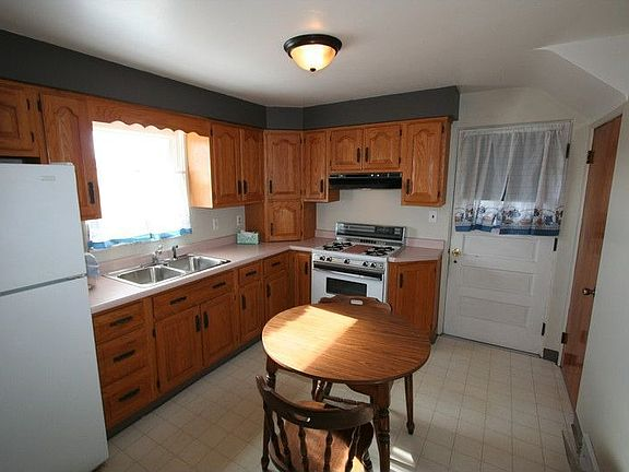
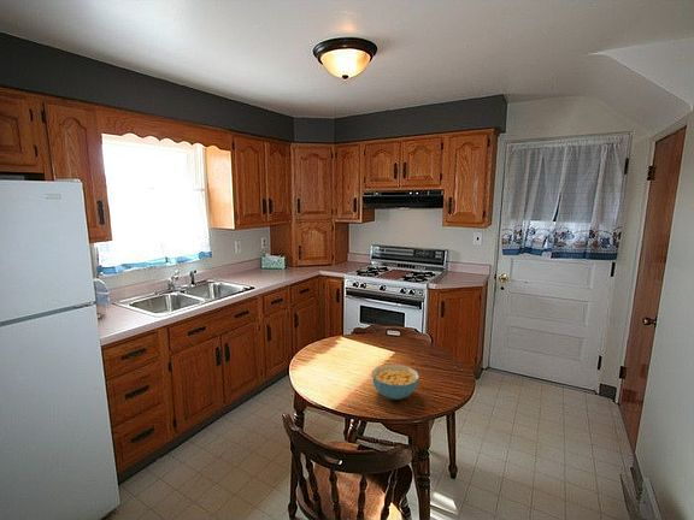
+ cereal bowl [371,364,420,401]
